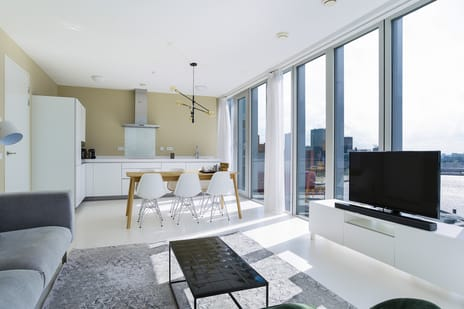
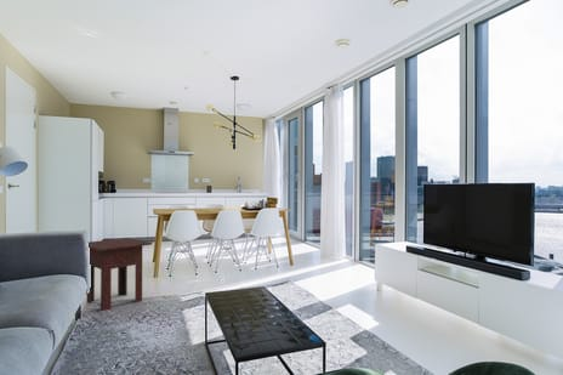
+ side table [86,237,153,312]
